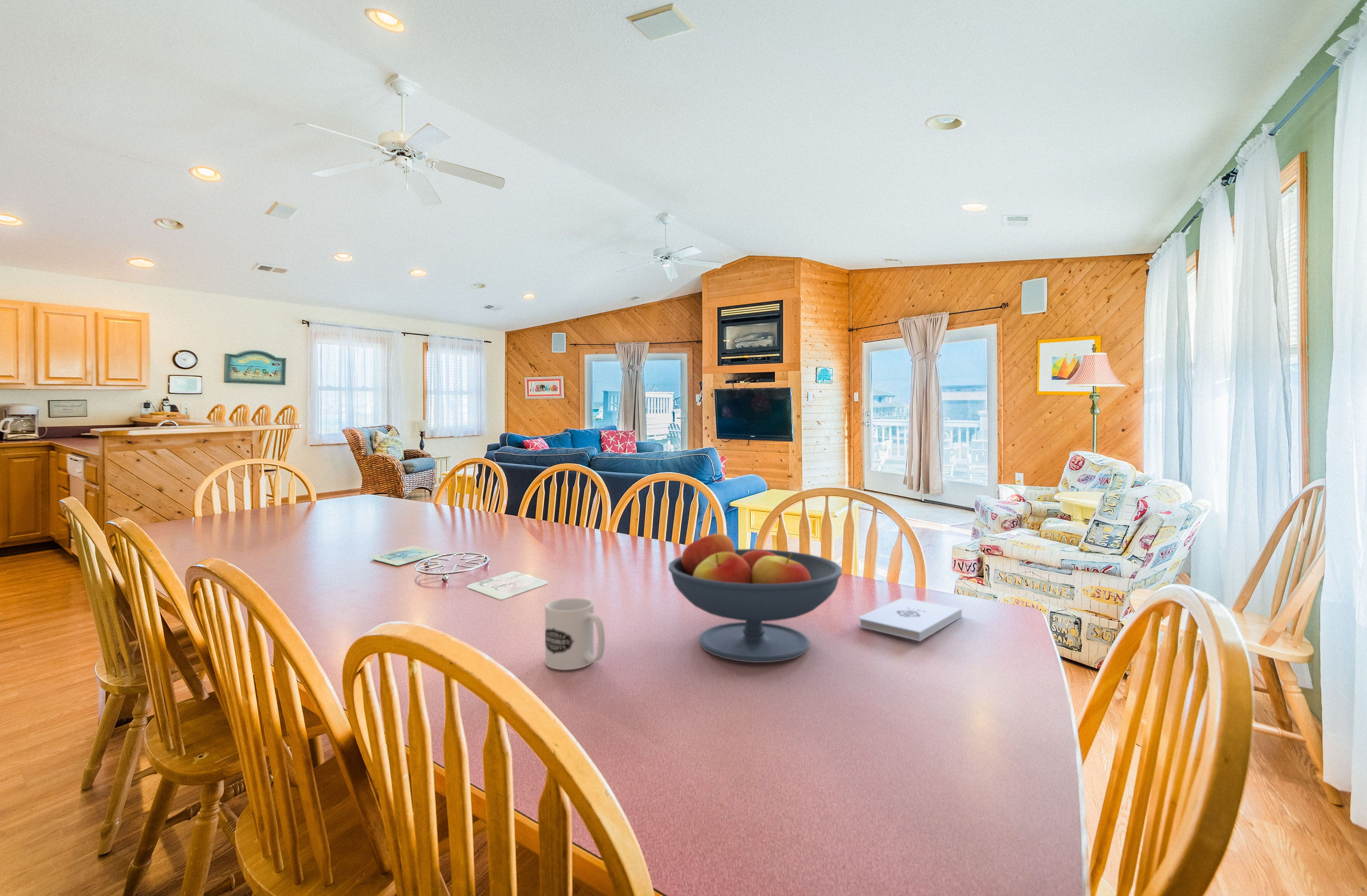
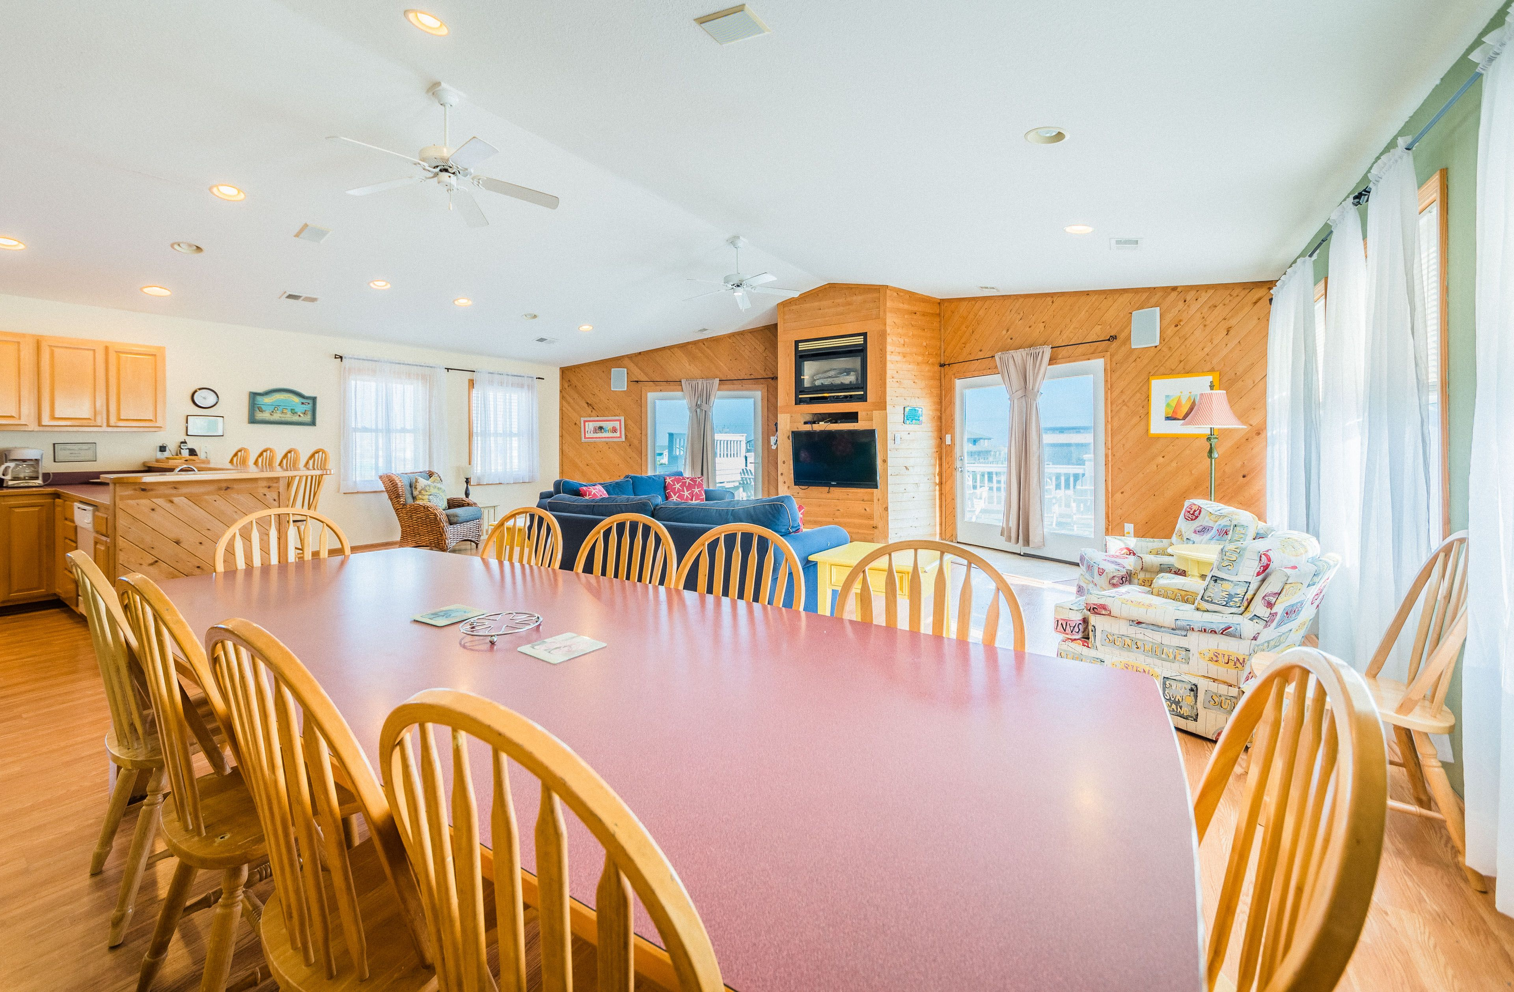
- notepad [859,598,962,641]
- fruit bowl [668,531,842,663]
- mug [545,598,605,670]
